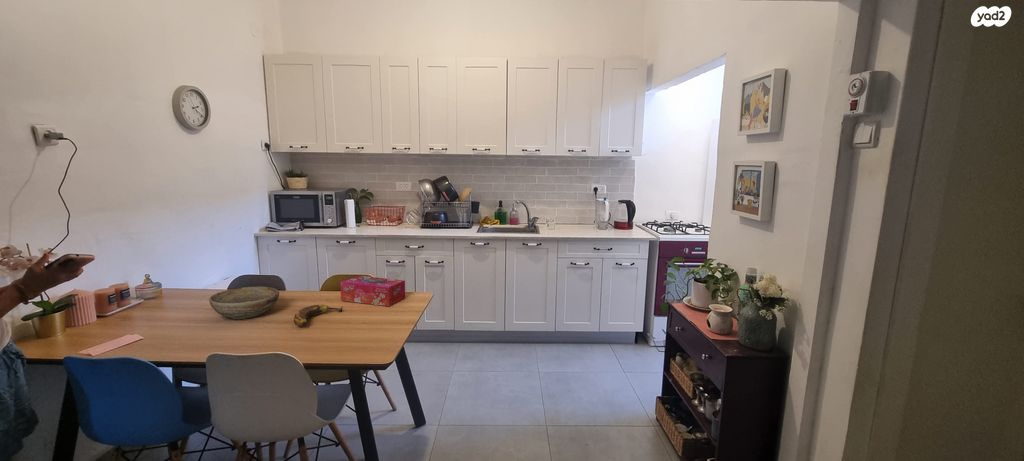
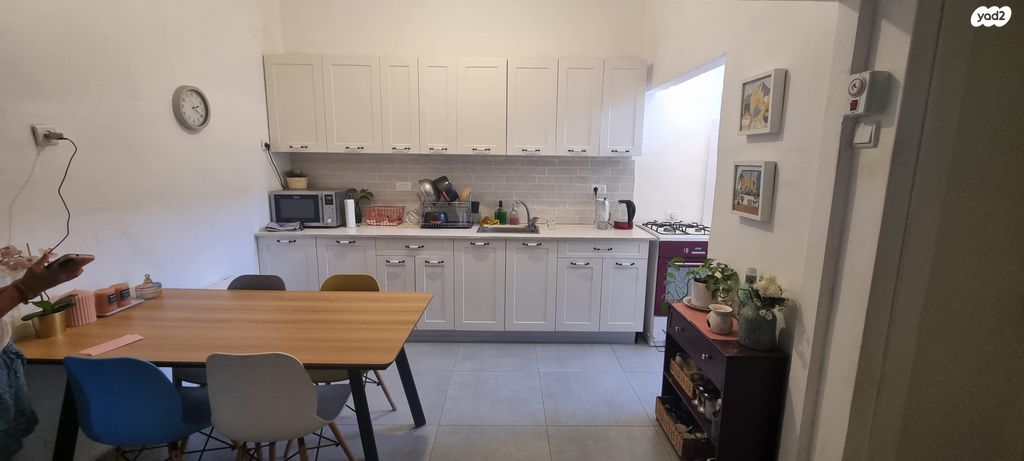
- banana [293,304,344,327]
- tissue box [340,275,406,307]
- bowl [208,286,280,320]
